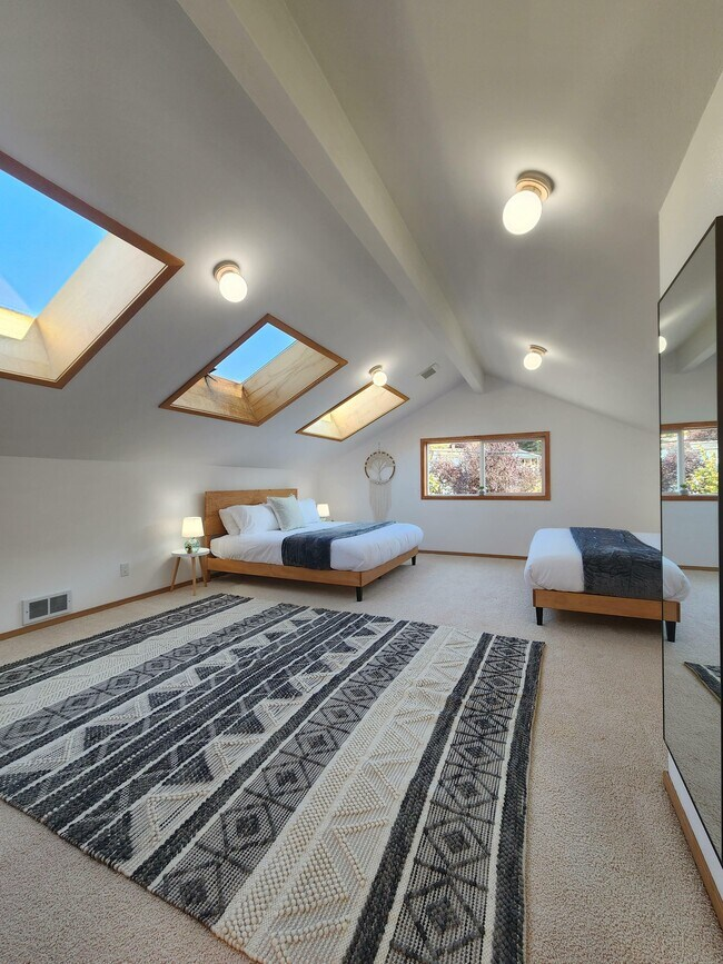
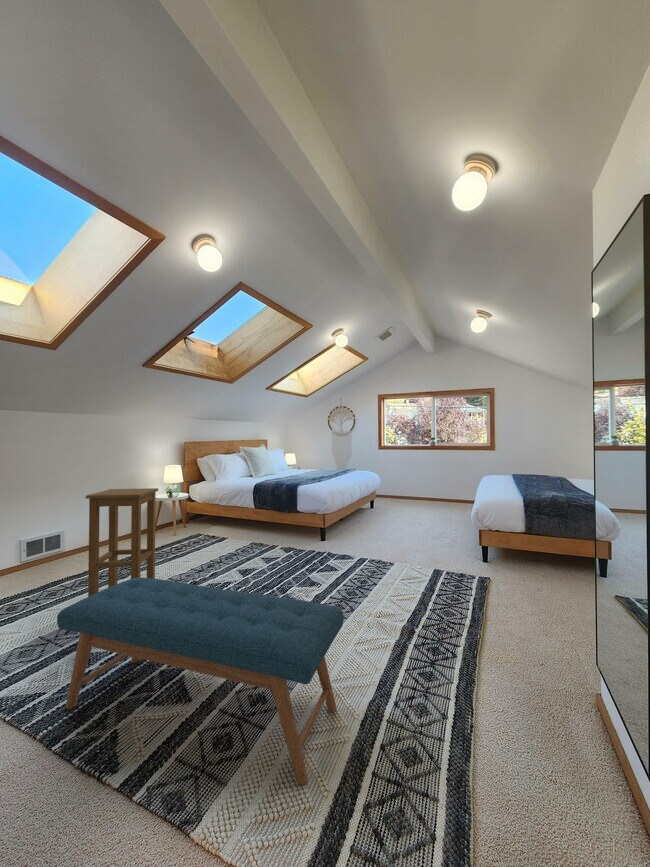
+ stool [85,487,159,597]
+ bench [56,577,344,786]
